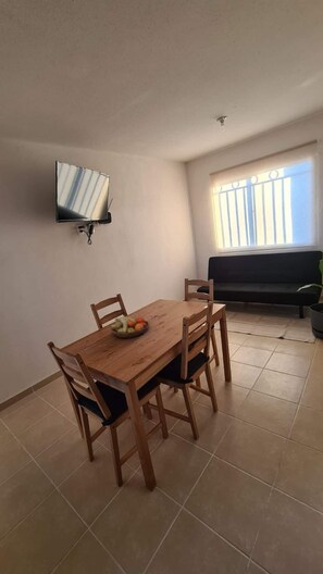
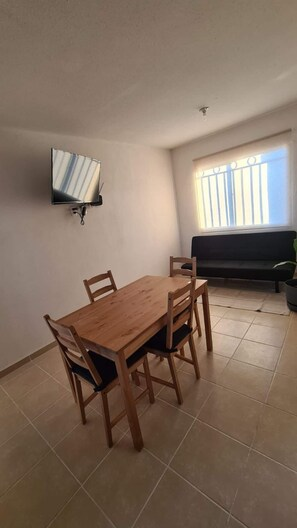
- fruit bowl [109,315,150,339]
